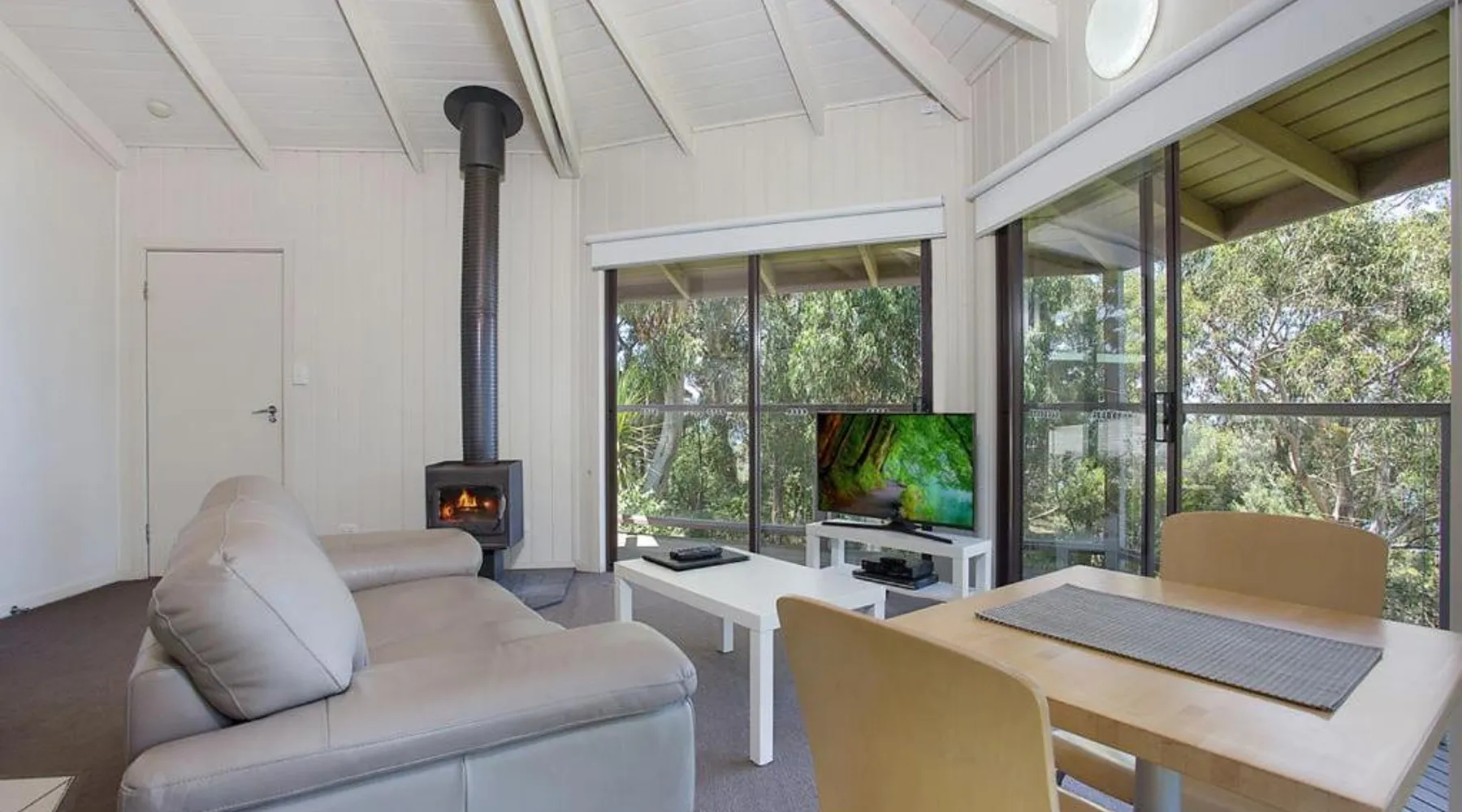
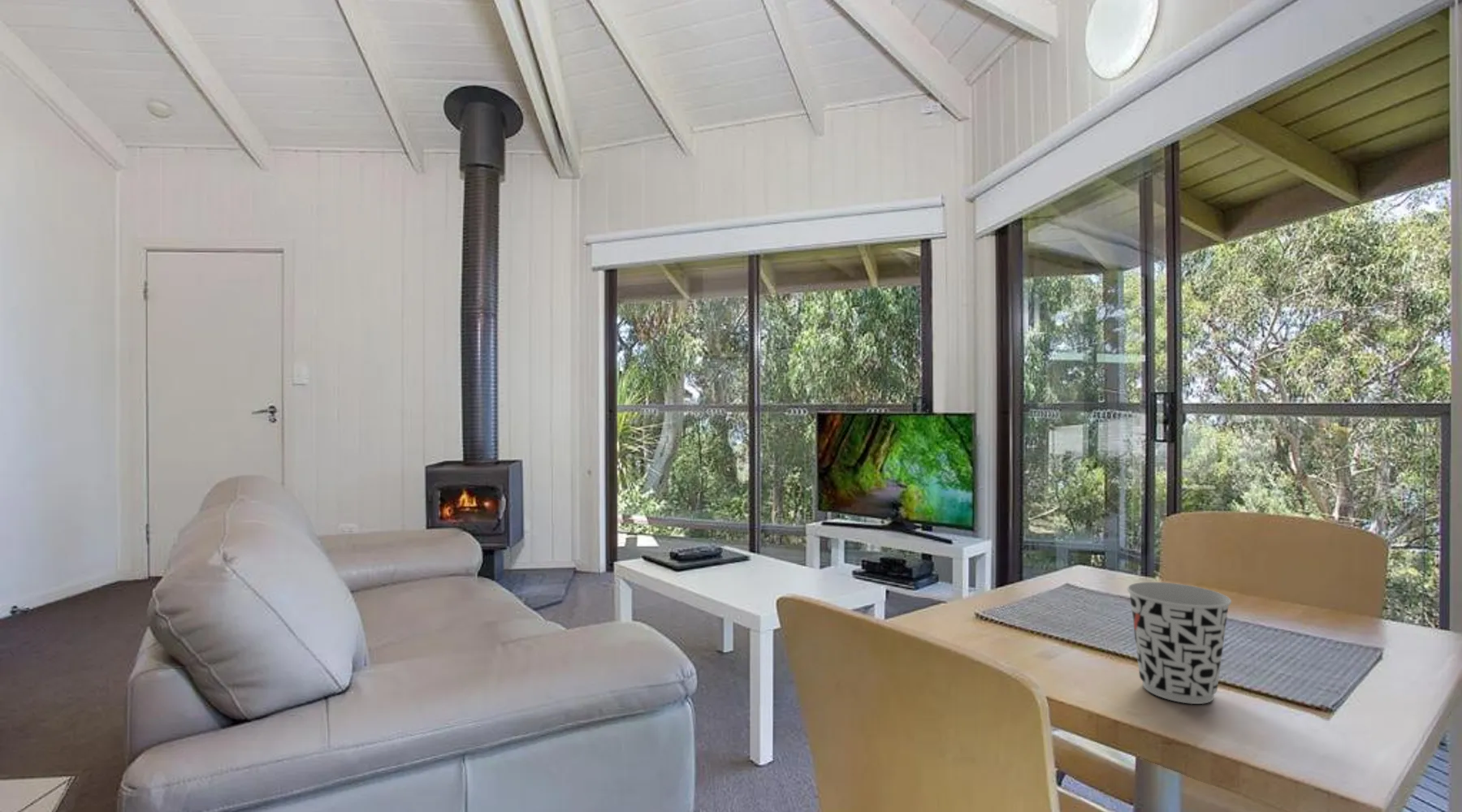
+ cup [1127,581,1232,705]
